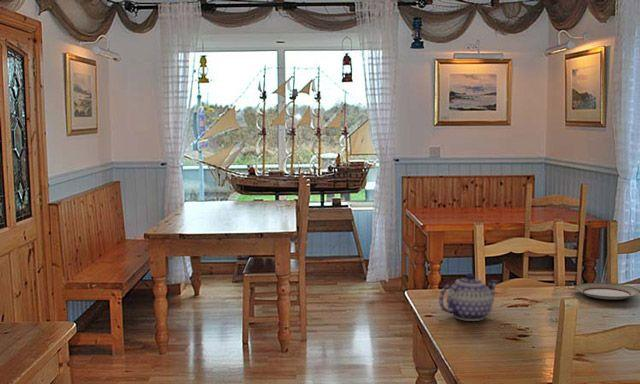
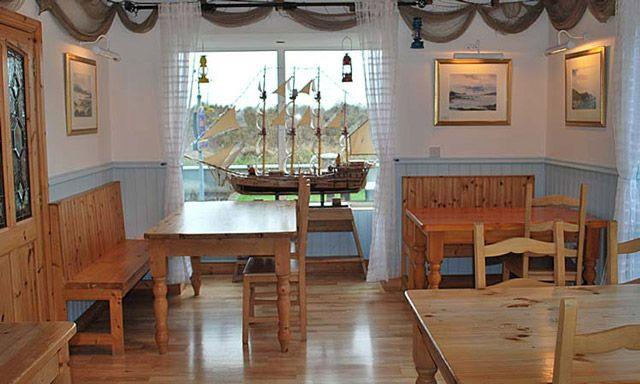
- teapot [438,272,500,322]
- plate [573,282,640,300]
